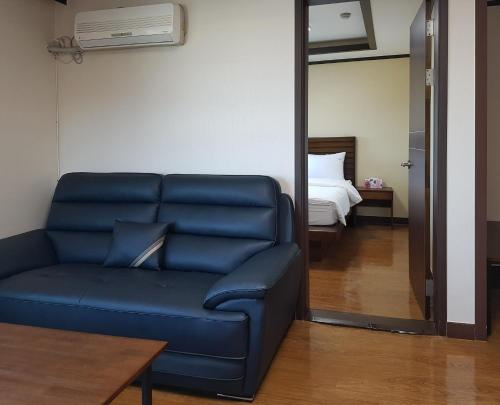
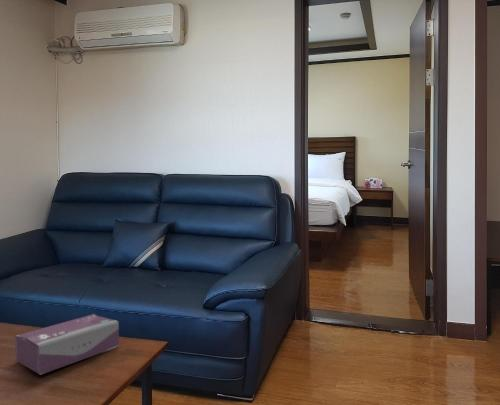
+ tissue box [14,313,120,375]
